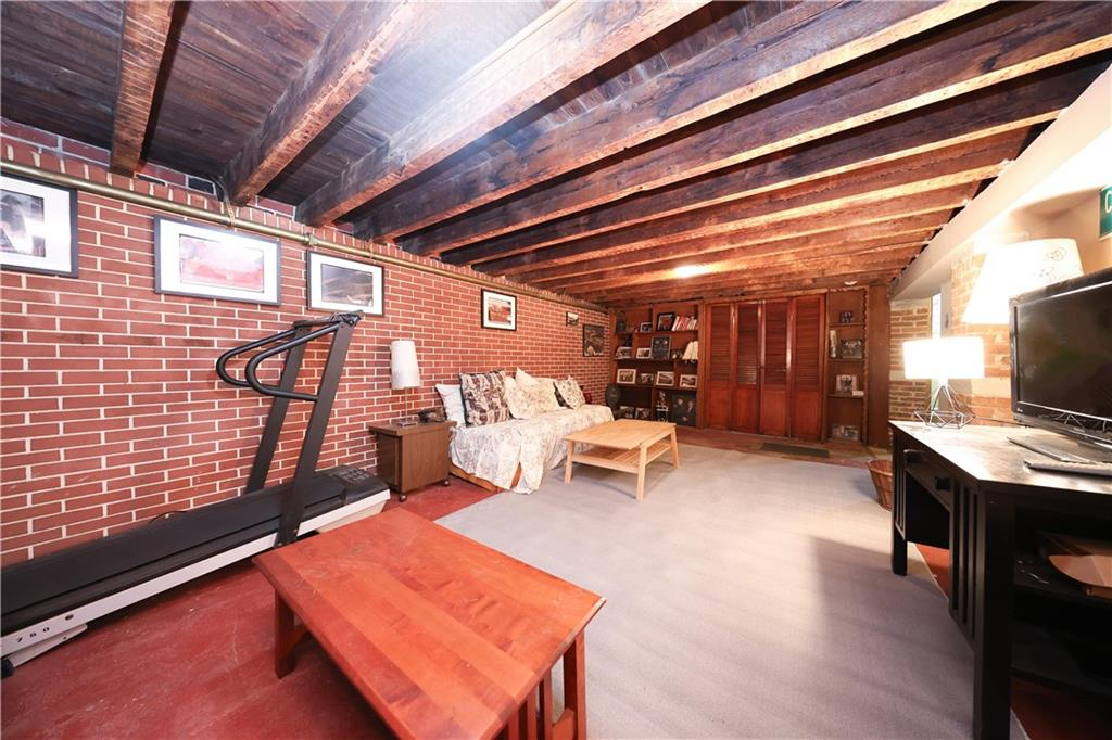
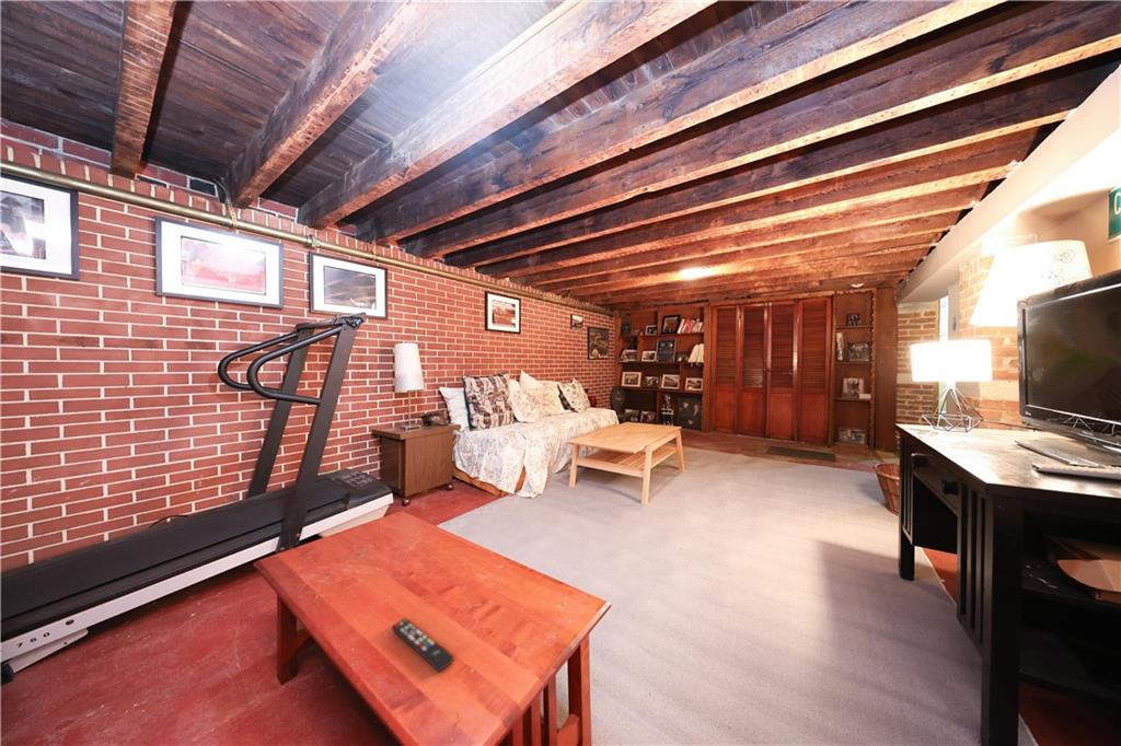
+ remote control [391,617,454,674]
